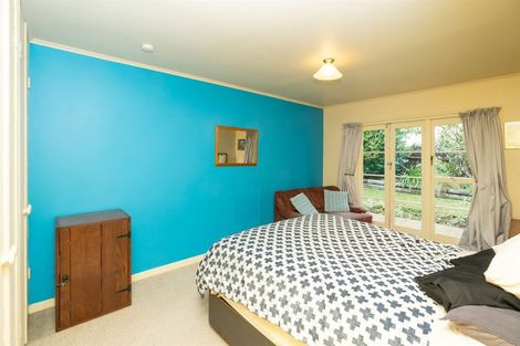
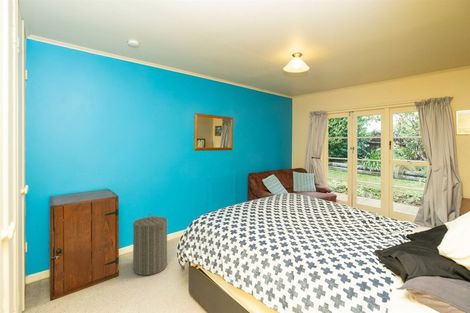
+ laundry hamper [132,212,168,276]
